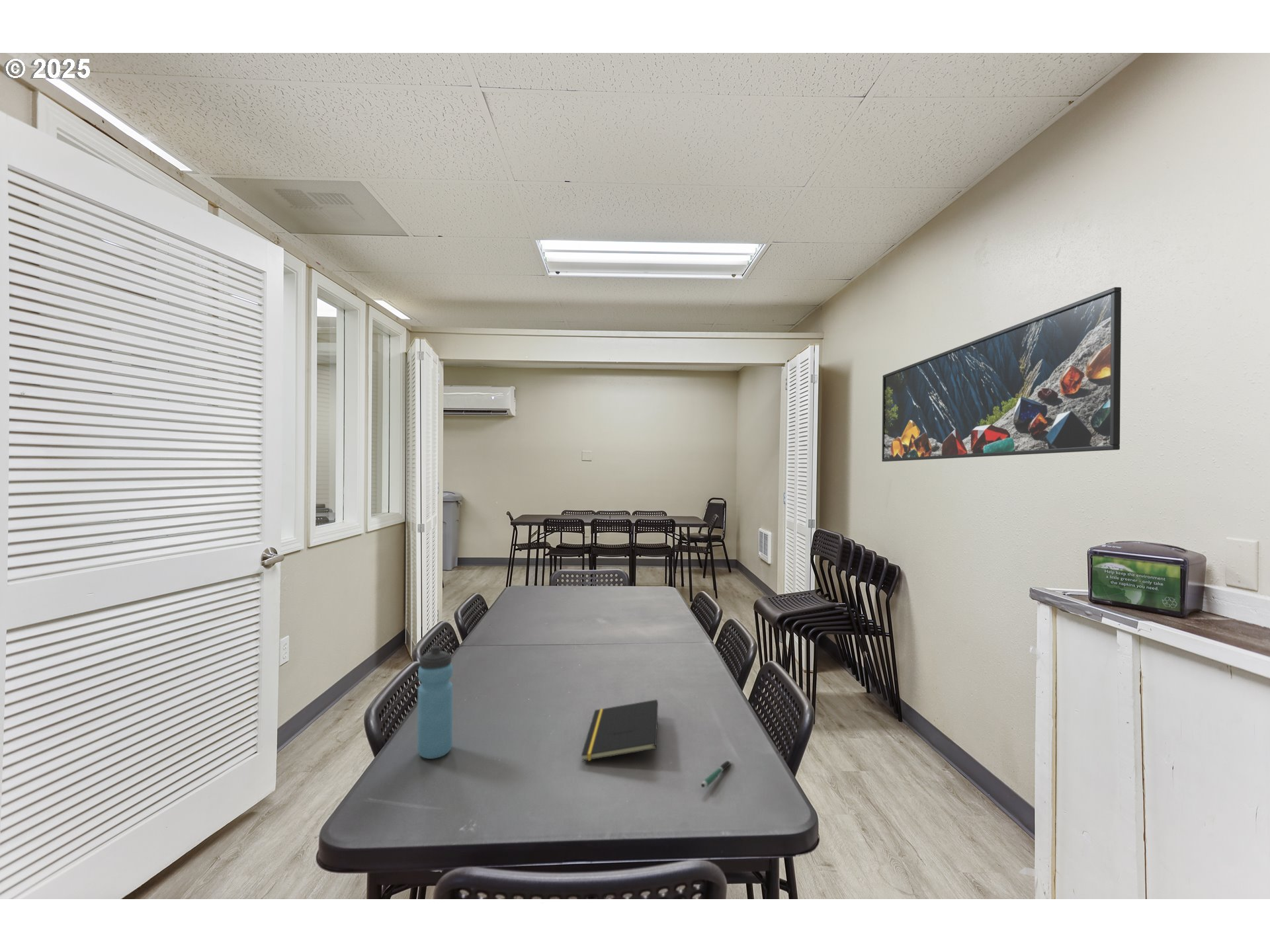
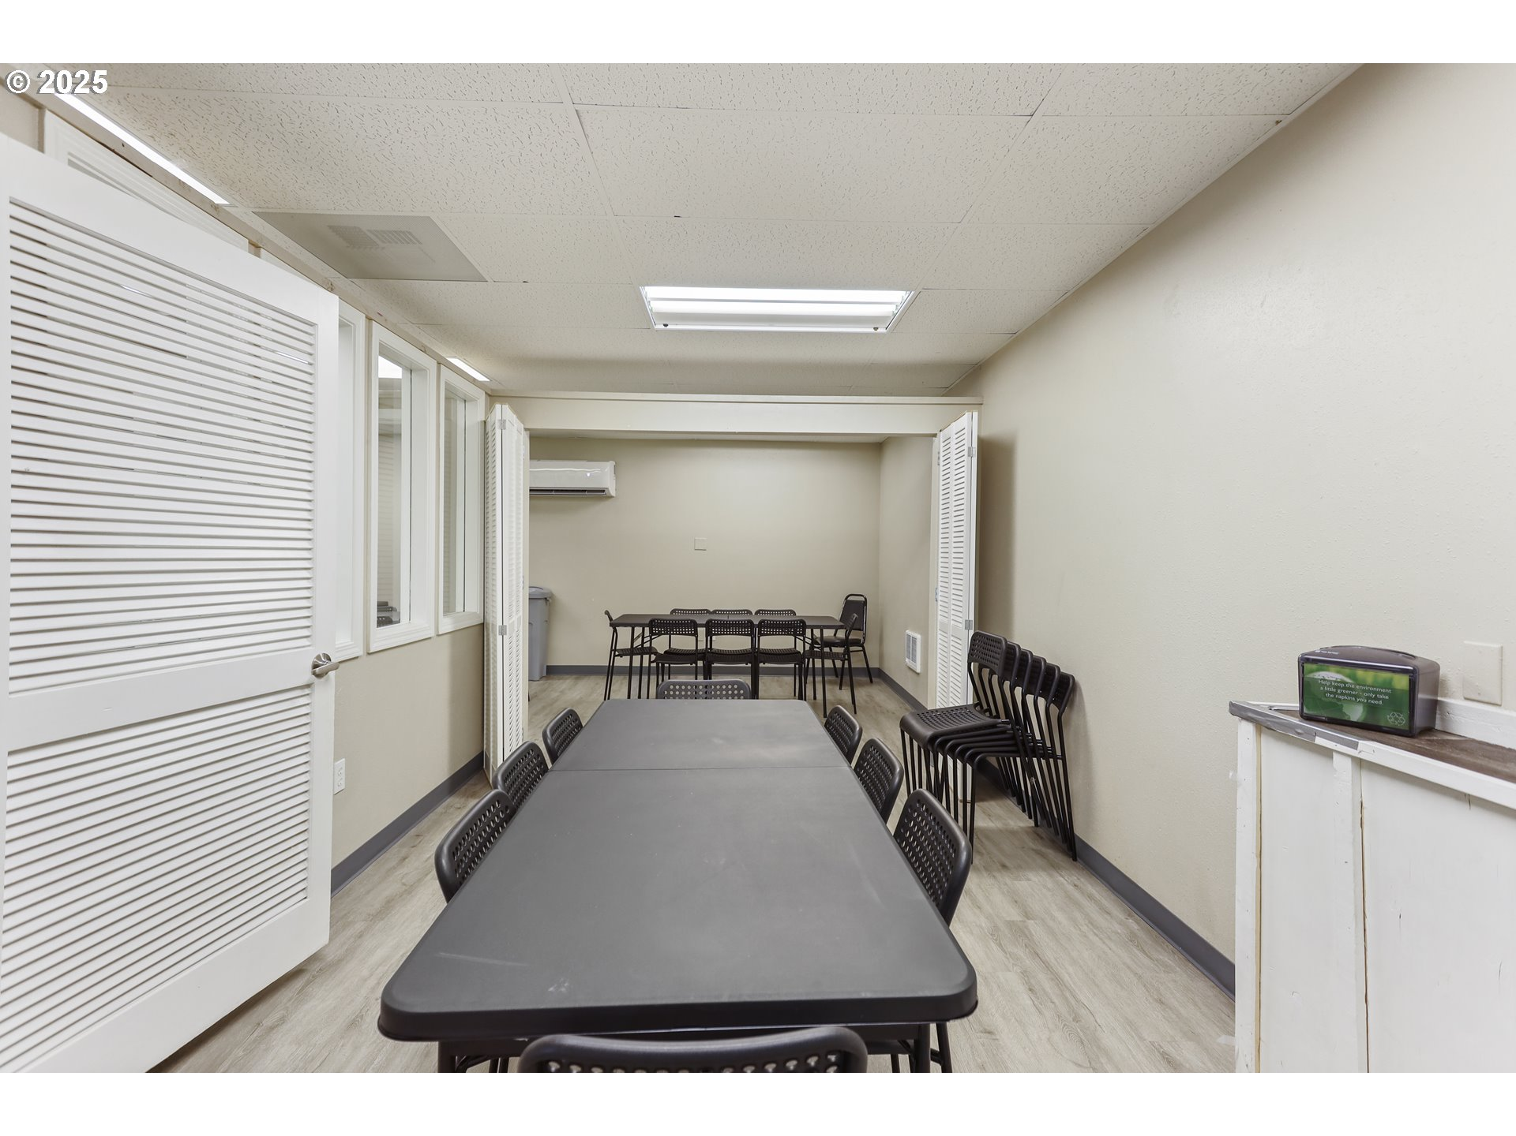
- pen [700,759,732,788]
- water bottle [417,645,453,760]
- notepad [581,699,659,762]
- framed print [881,286,1122,462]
